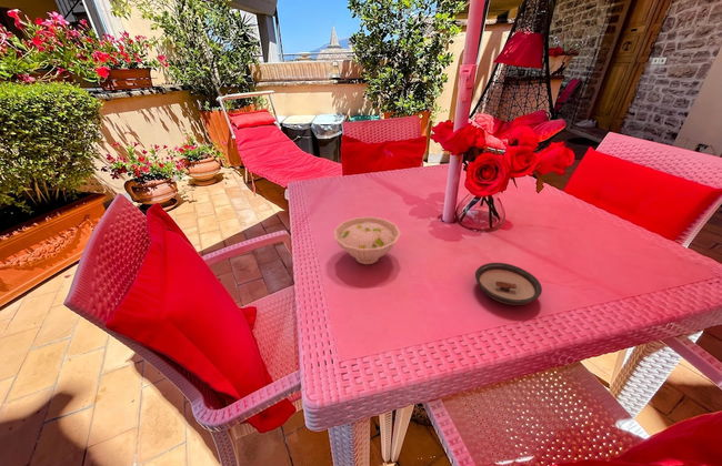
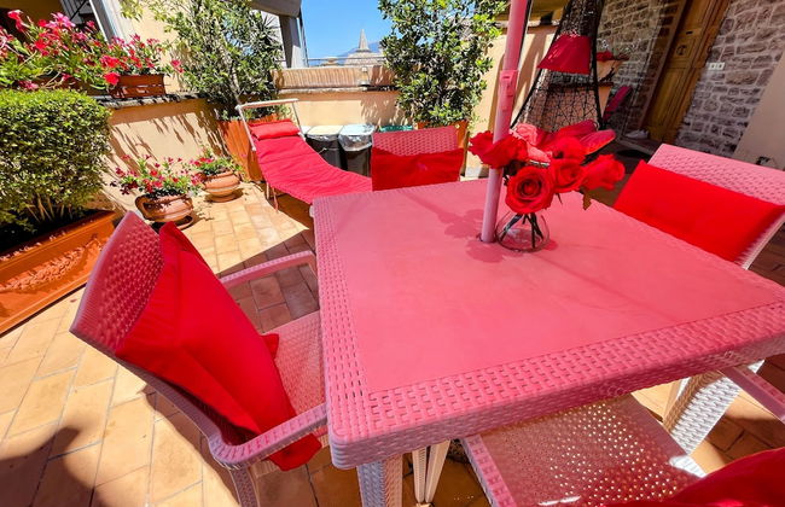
- saucer [474,262,543,306]
- bowl [333,215,402,265]
